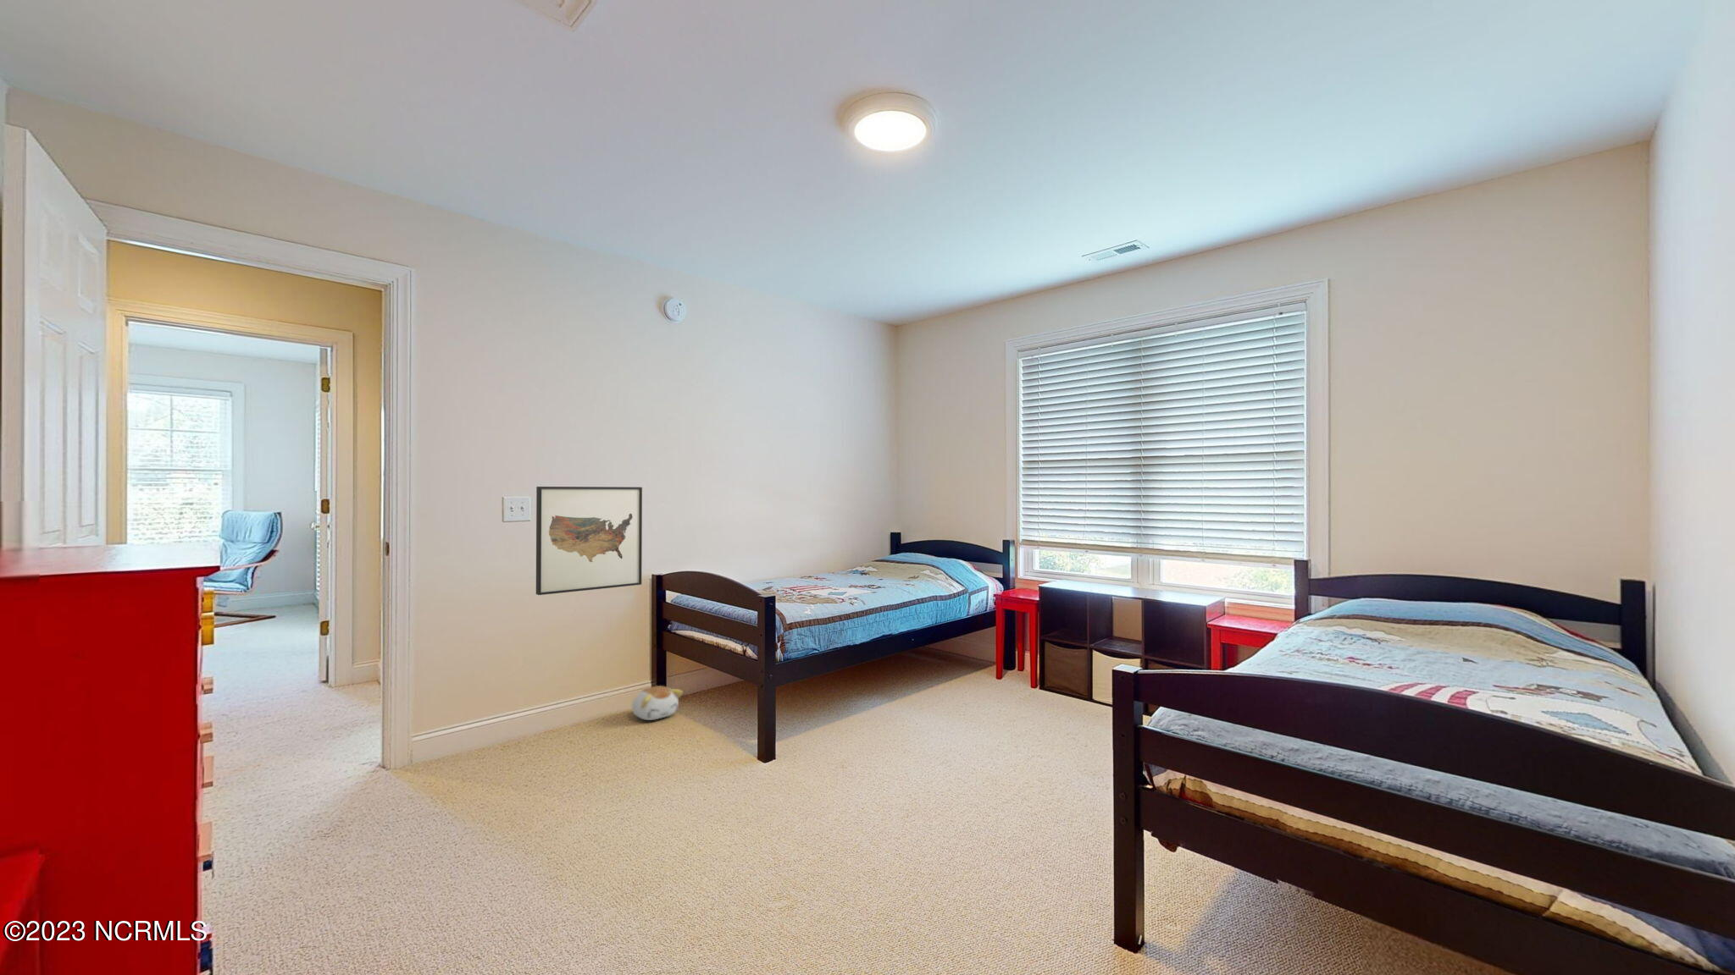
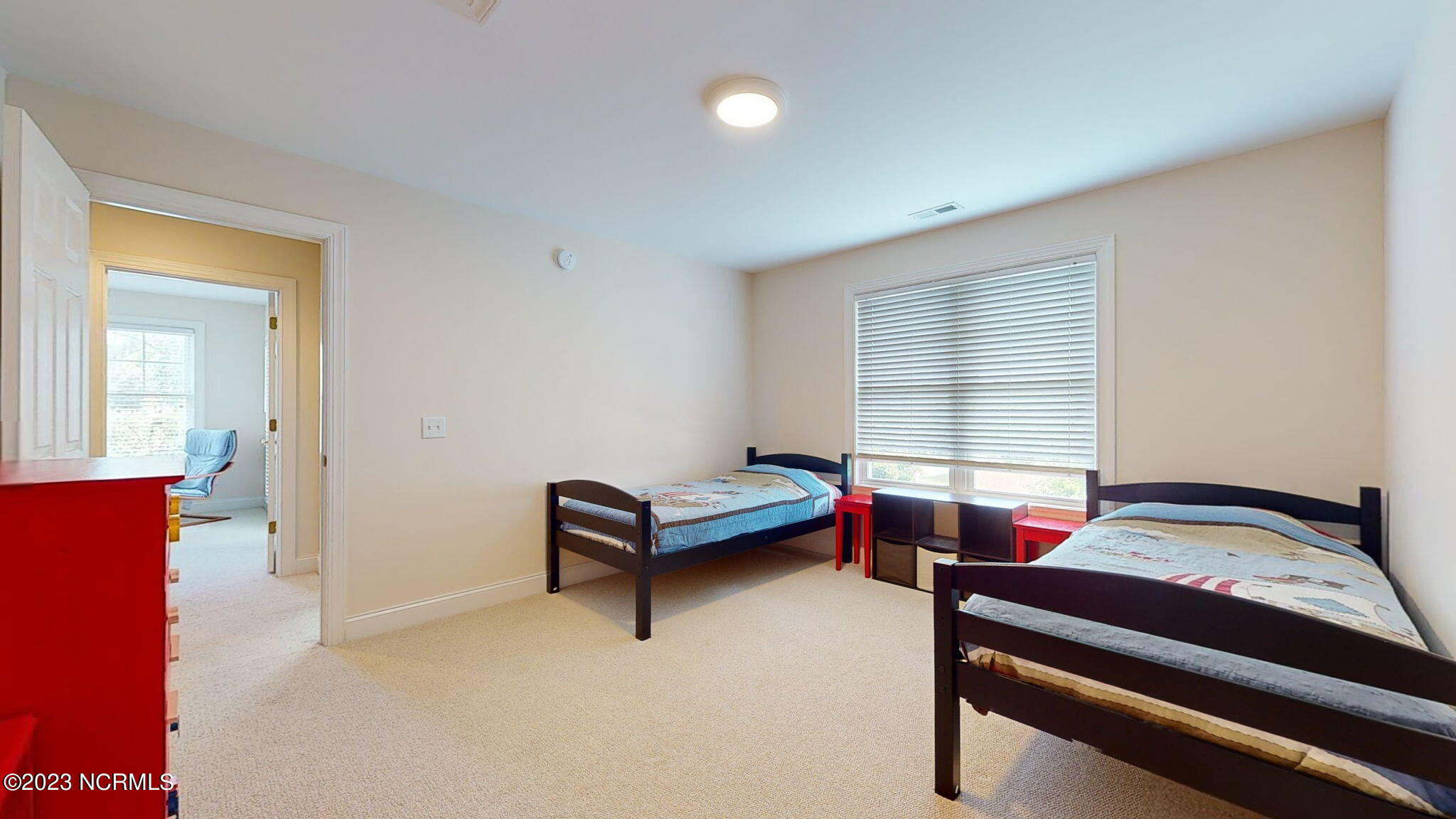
- wall art [535,486,643,596]
- plush toy [632,685,684,721]
